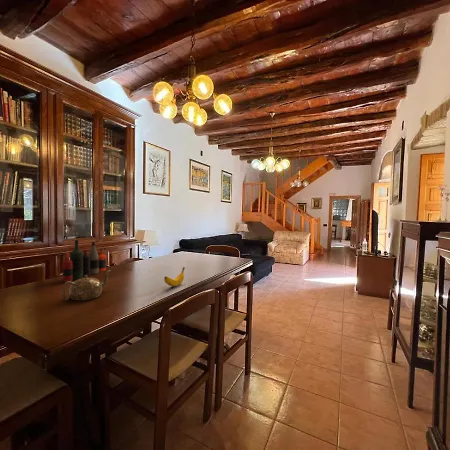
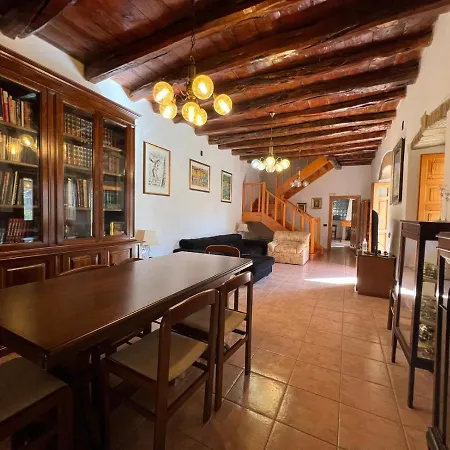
- bottle collection [62,239,107,283]
- teapot [61,269,112,301]
- banana [163,266,186,287]
